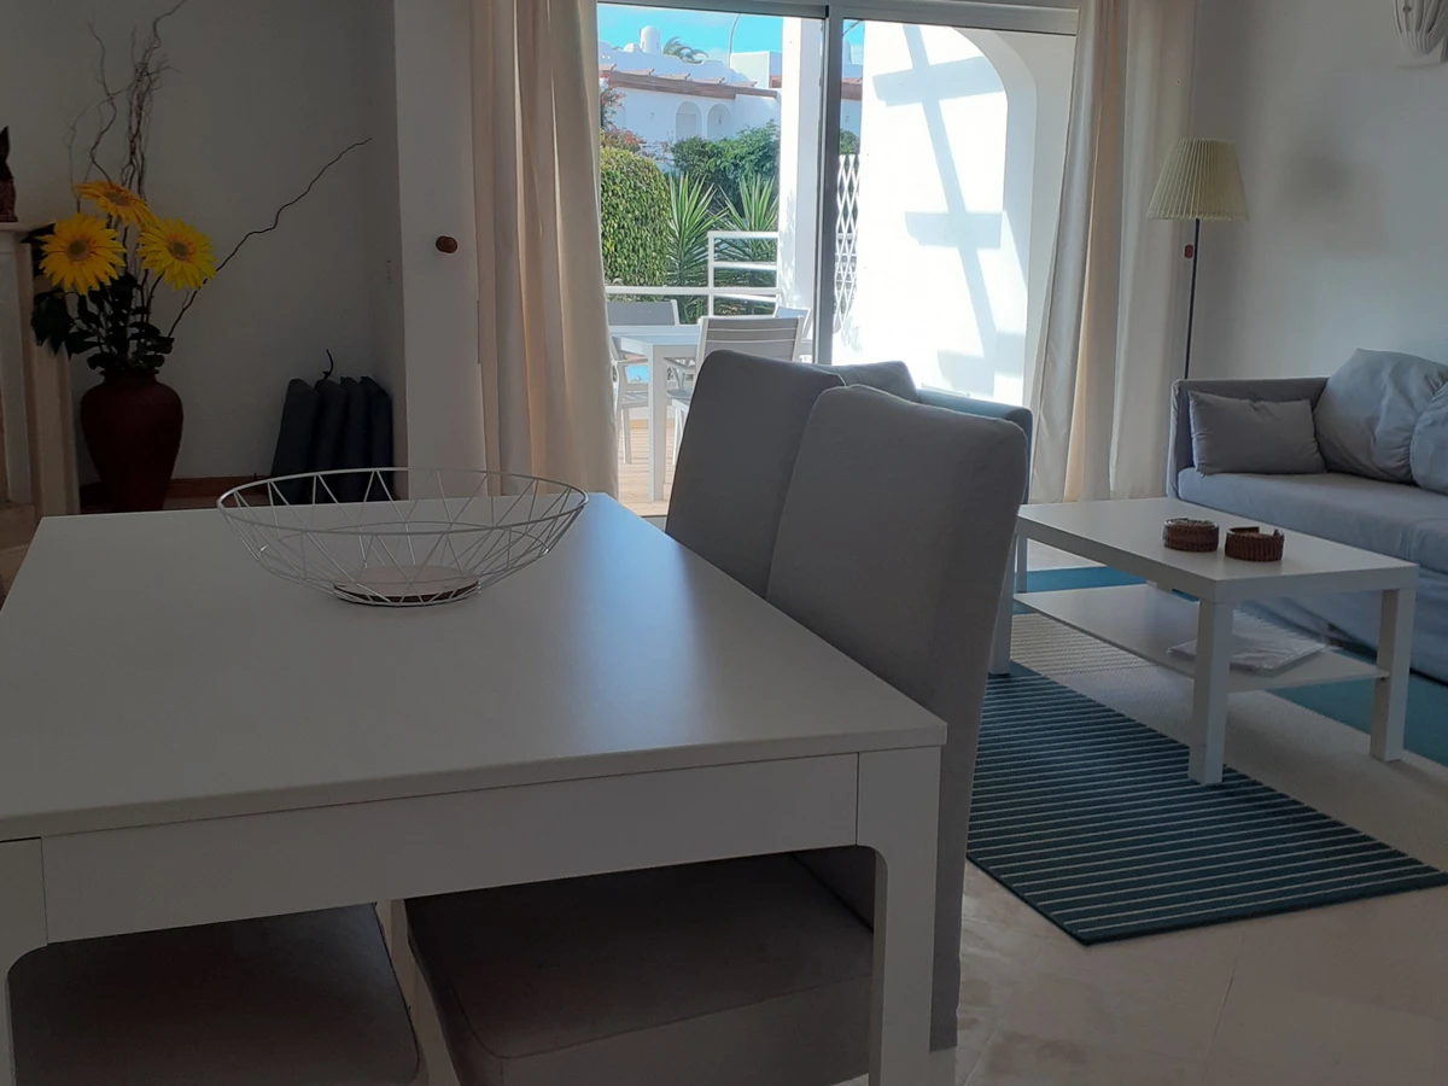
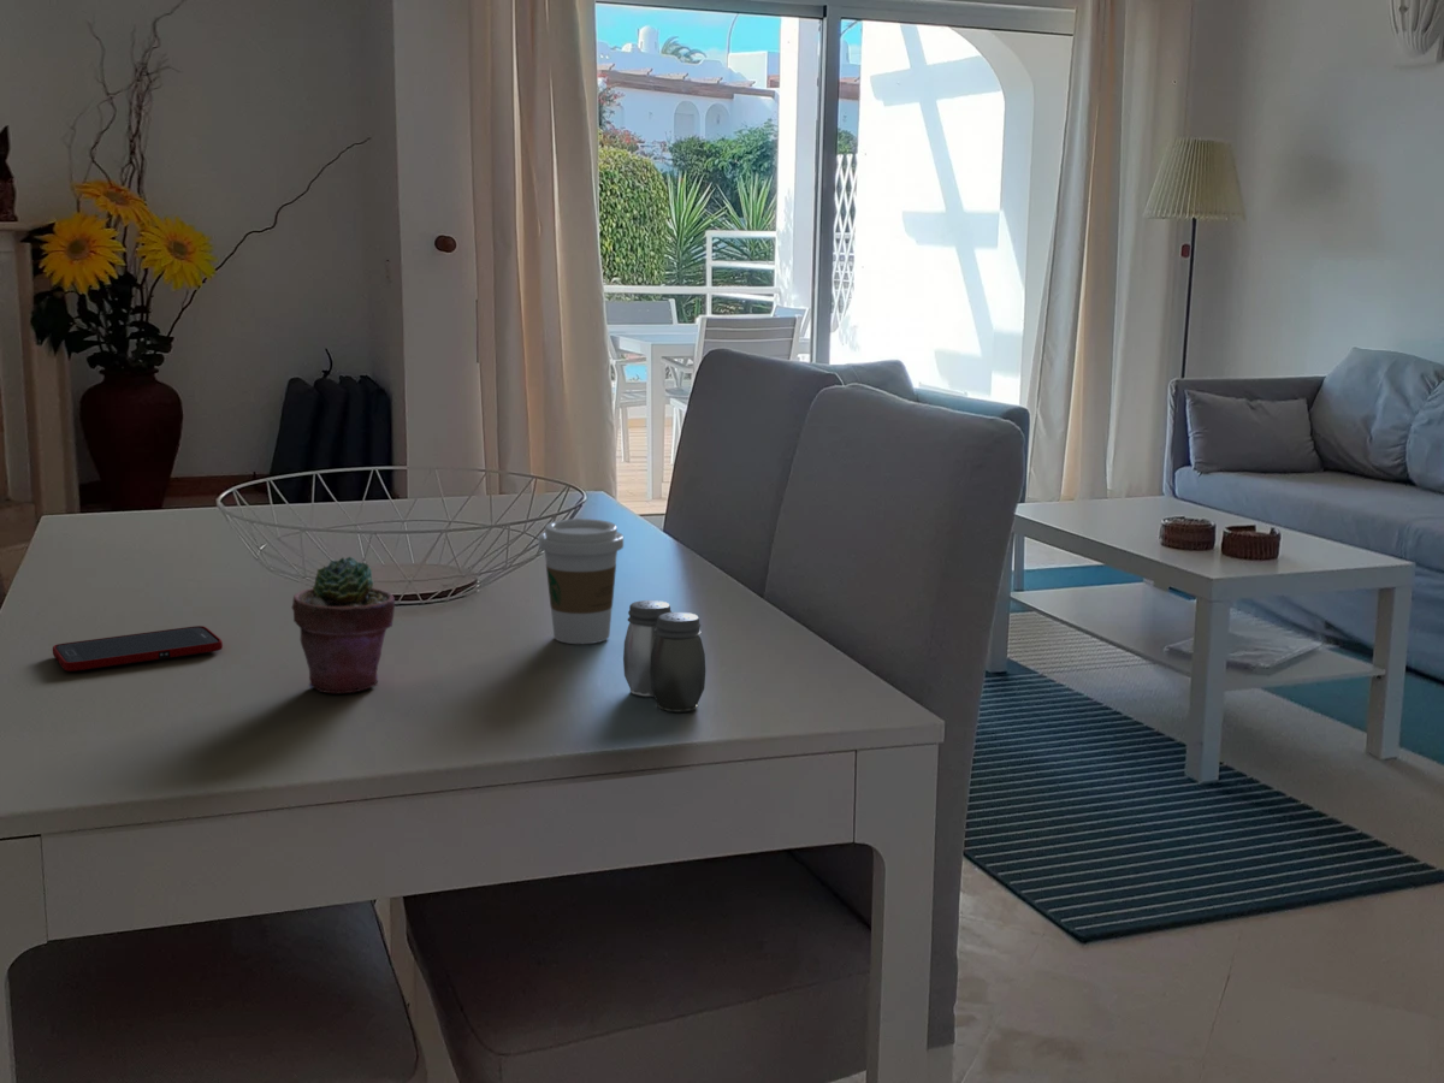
+ salt and pepper shaker [622,599,706,714]
+ cell phone [52,625,224,673]
+ potted succulent [291,556,396,694]
+ coffee cup [537,517,625,645]
